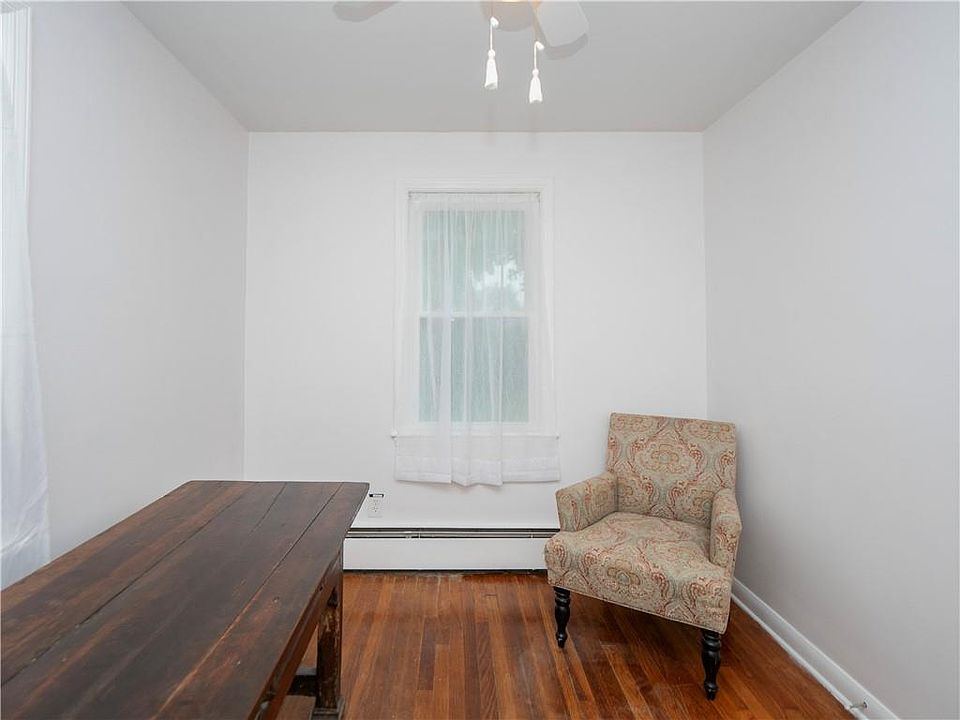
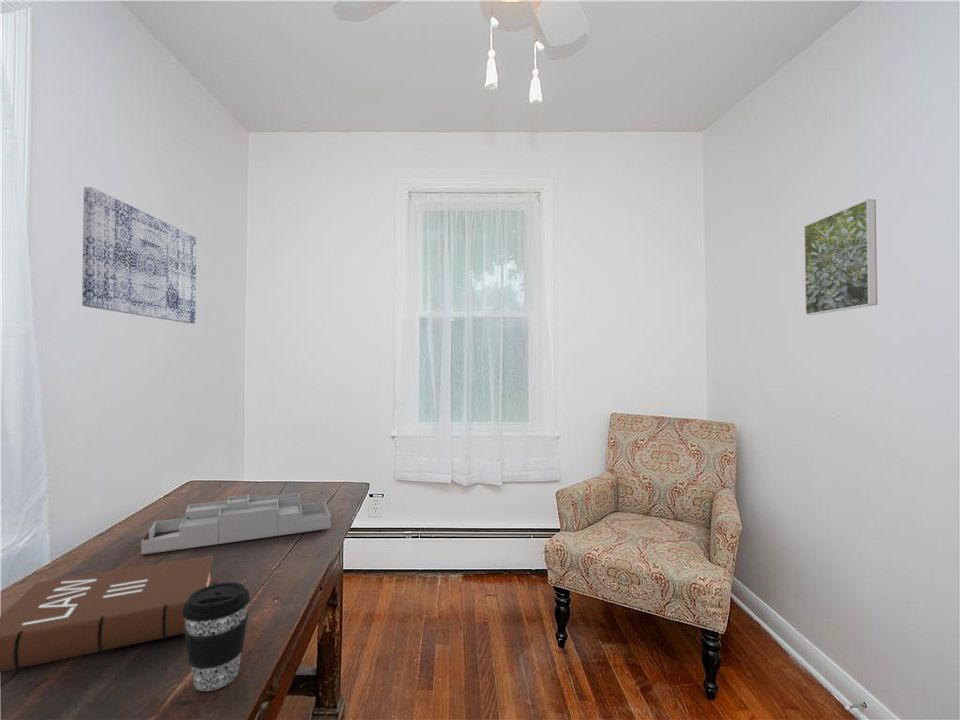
+ coffee cup [182,581,251,692]
+ desk organizer [140,492,332,556]
+ wall art [81,186,197,324]
+ book [0,554,214,673]
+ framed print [803,198,878,316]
